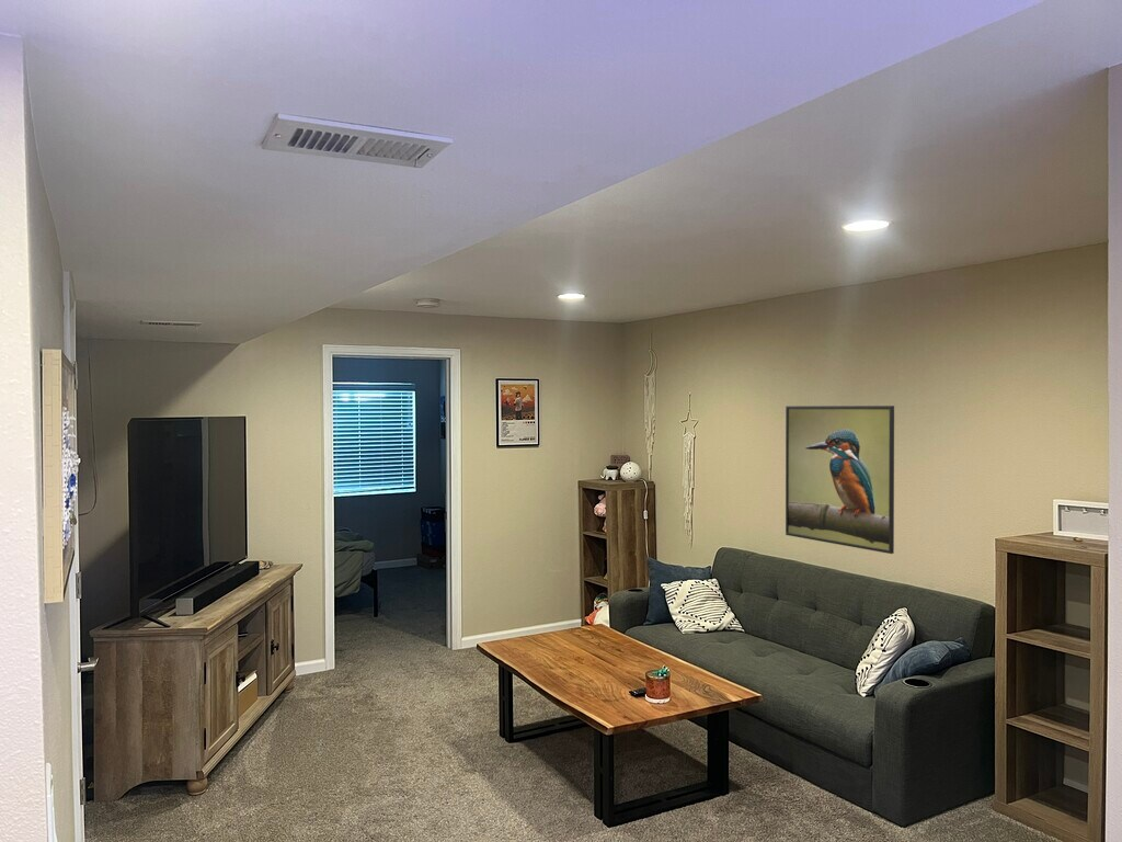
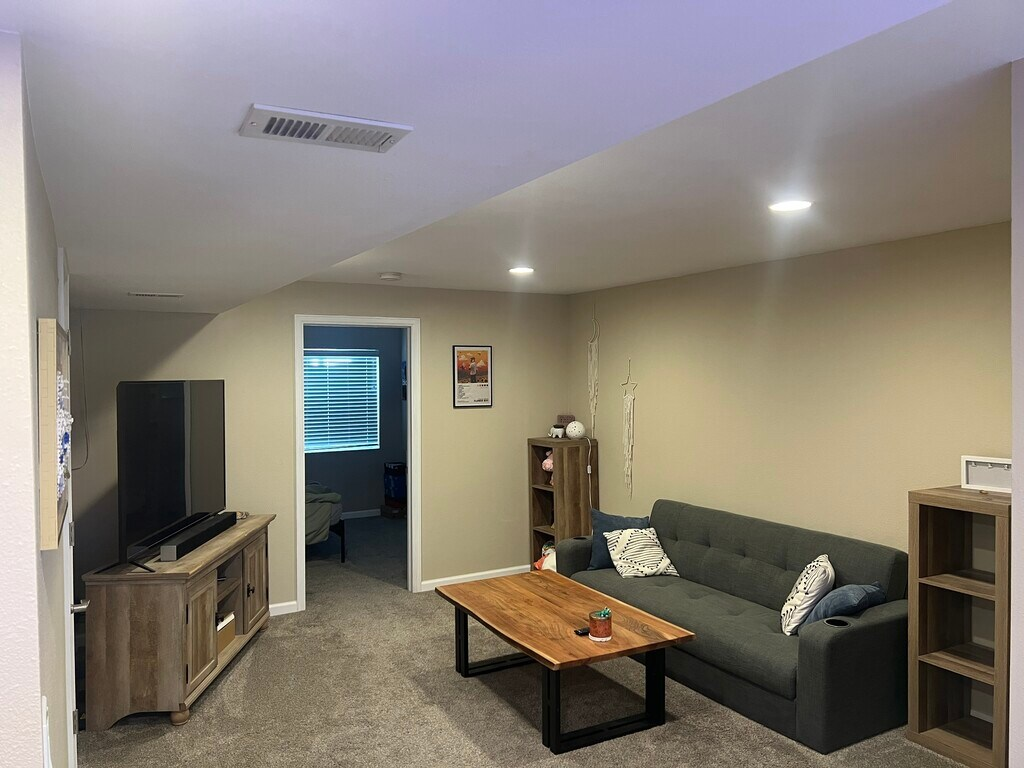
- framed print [785,405,895,555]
